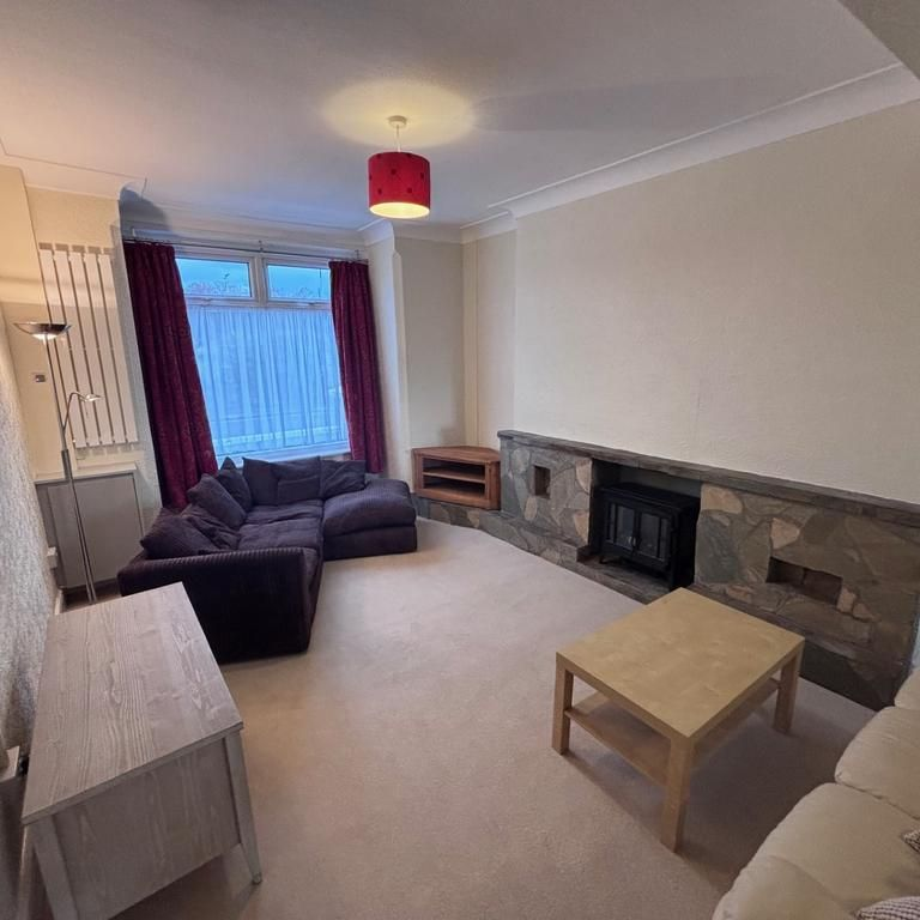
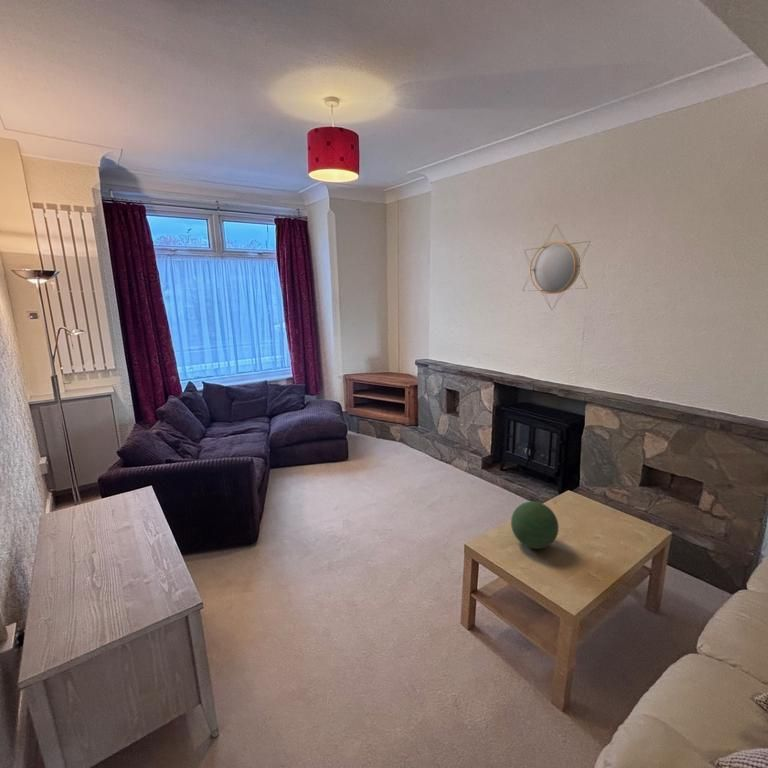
+ home mirror [521,223,592,311]
+ decorative orb [510,500,560,550]
